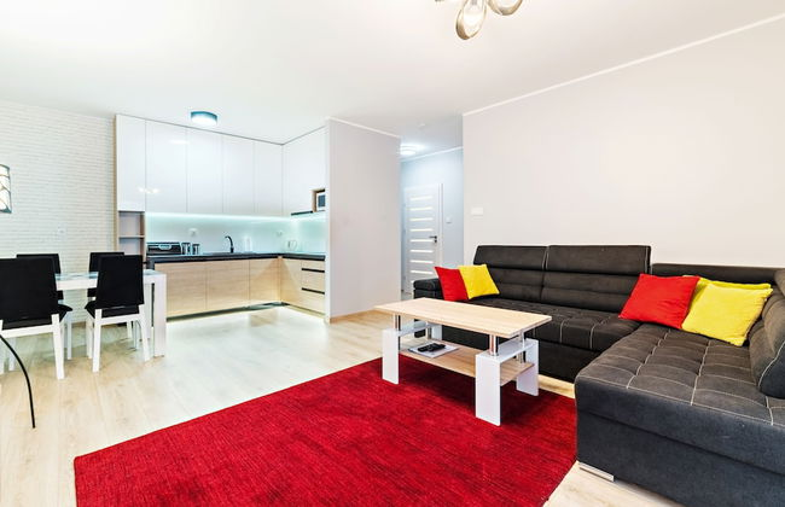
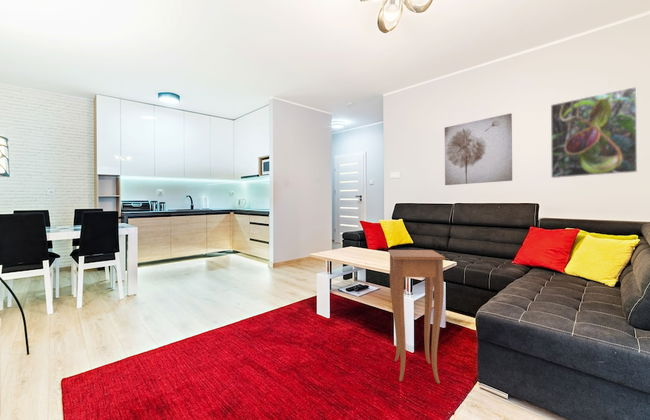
+ wall art [444,113,513,186]
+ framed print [550,86,638,179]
+ side table [388,249,446,384]
